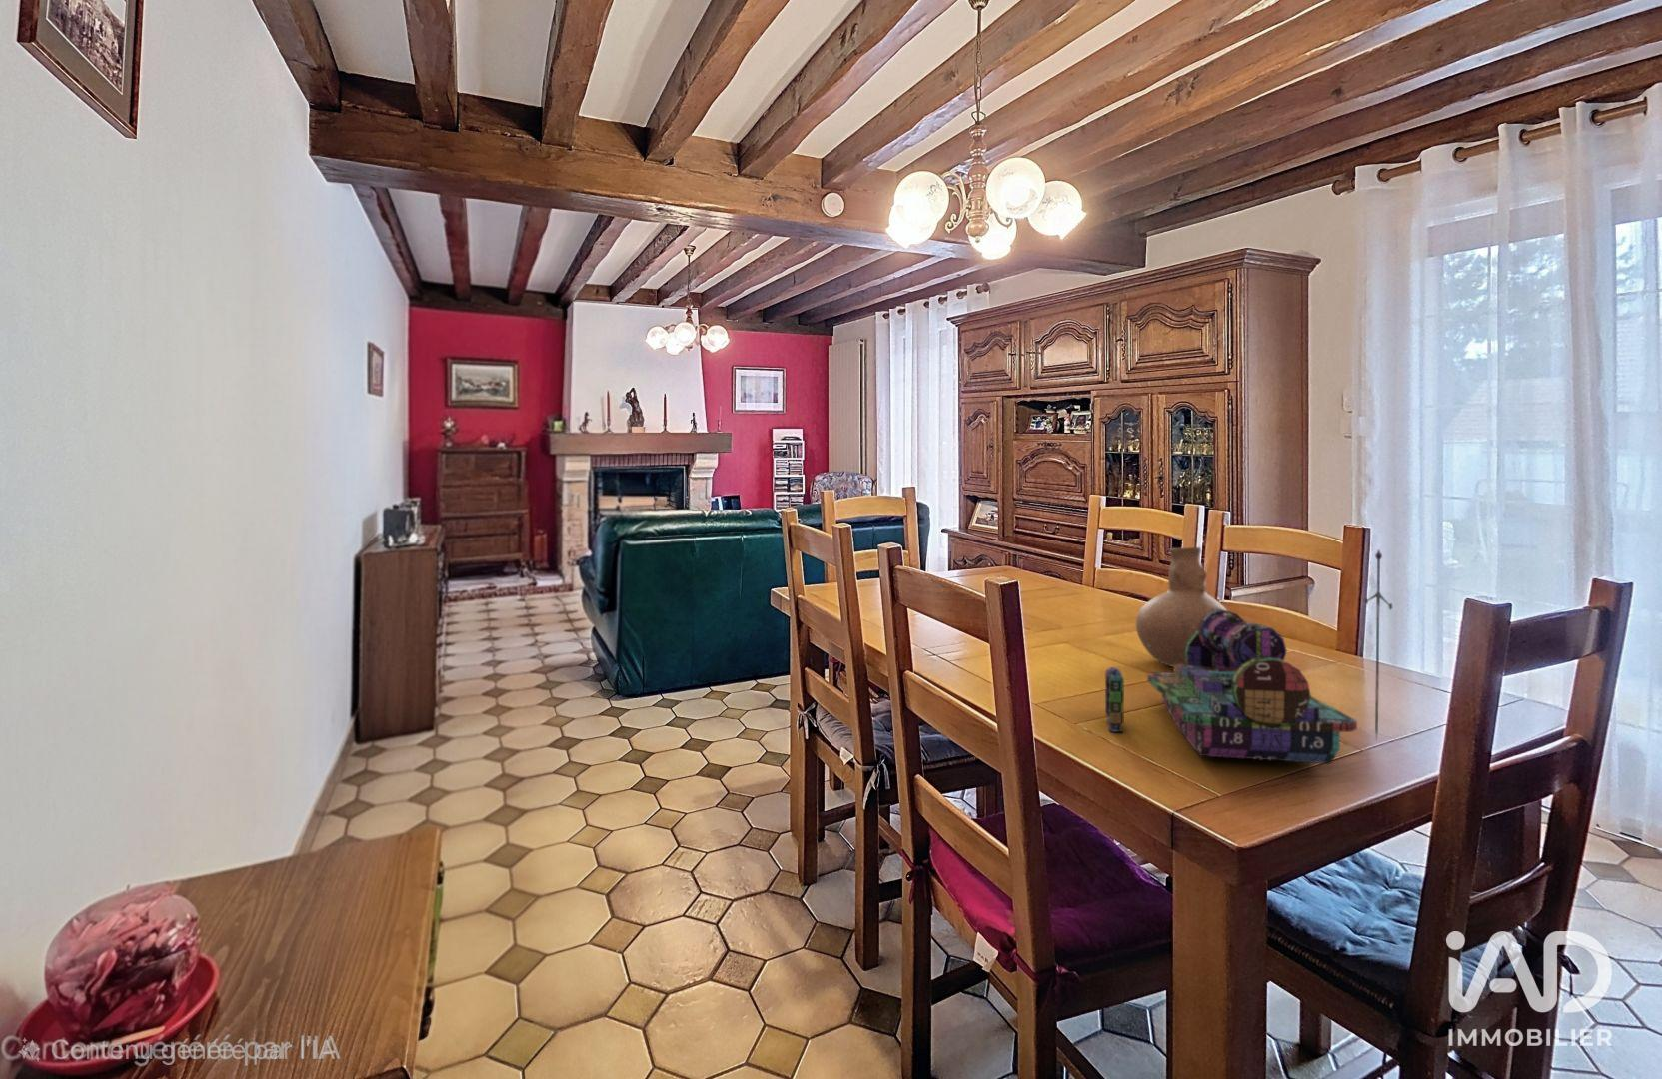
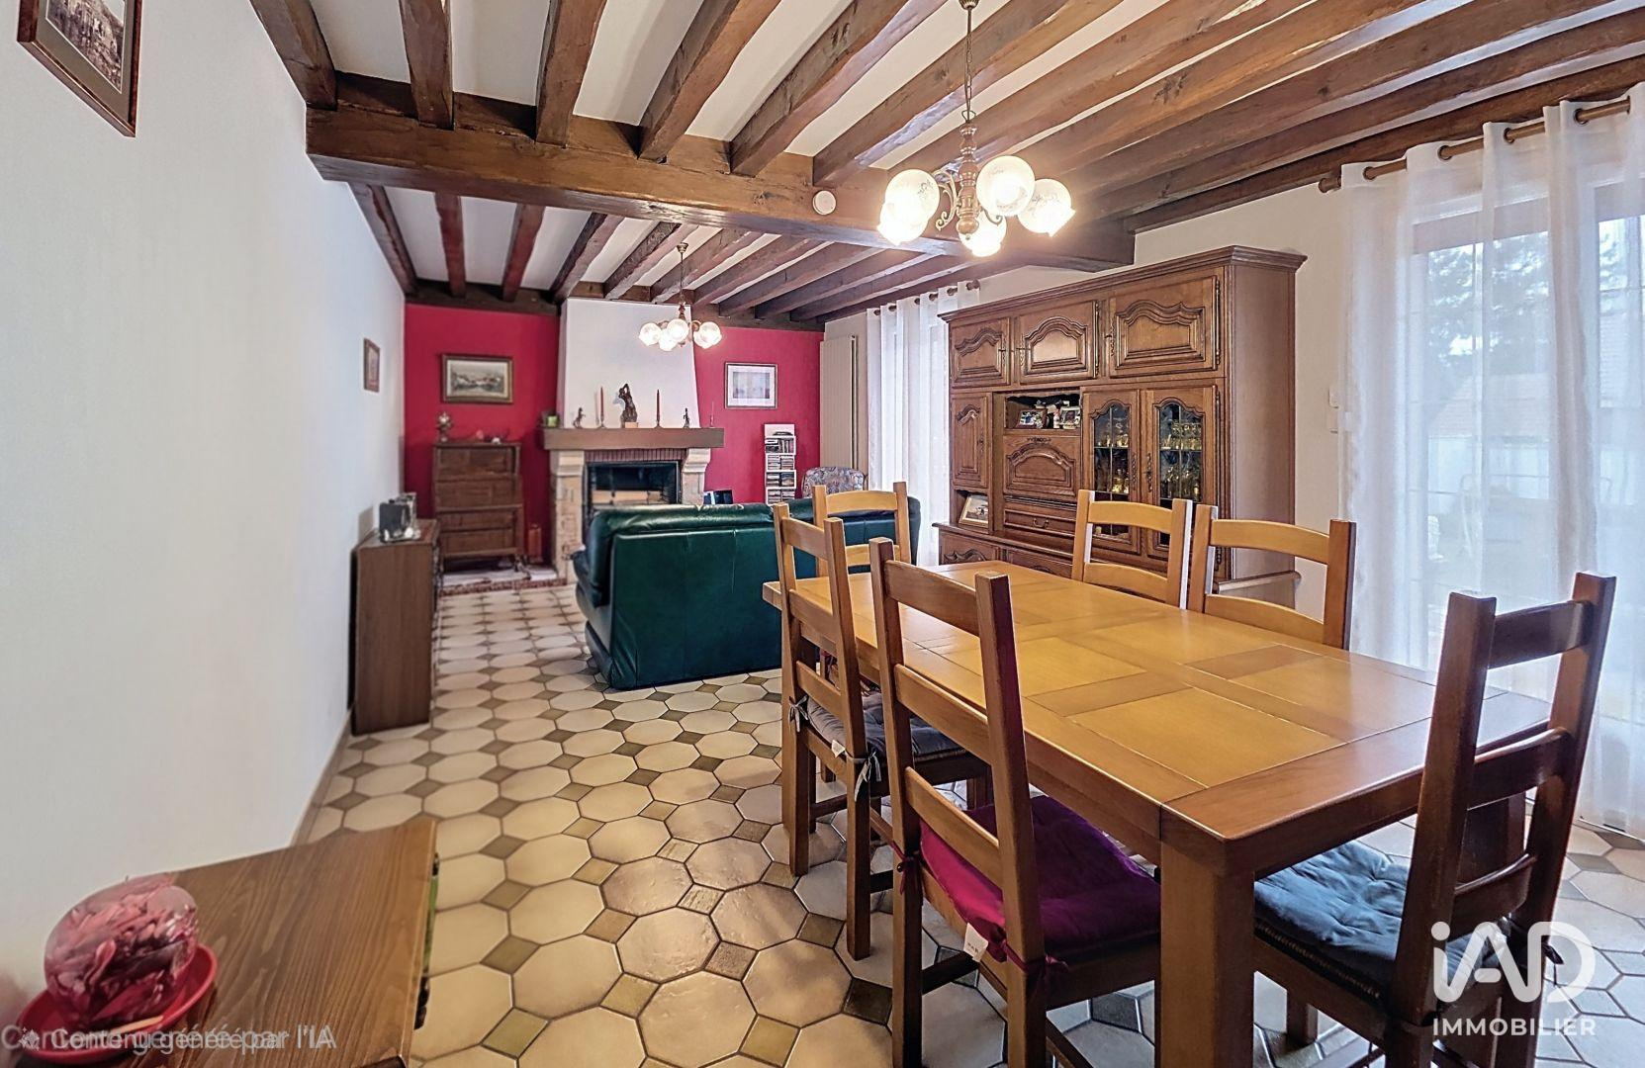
- vase [1135,546,1228,668]
- board game [1105,549,1394,765]
